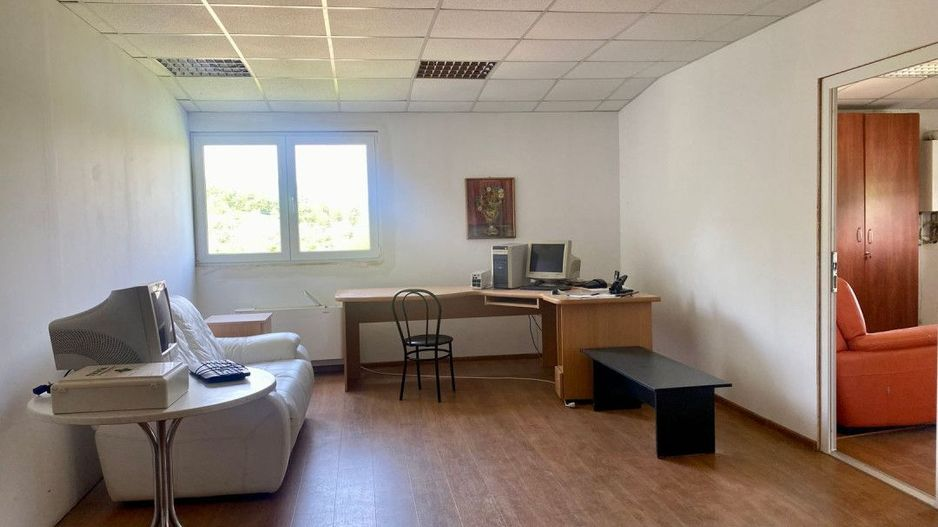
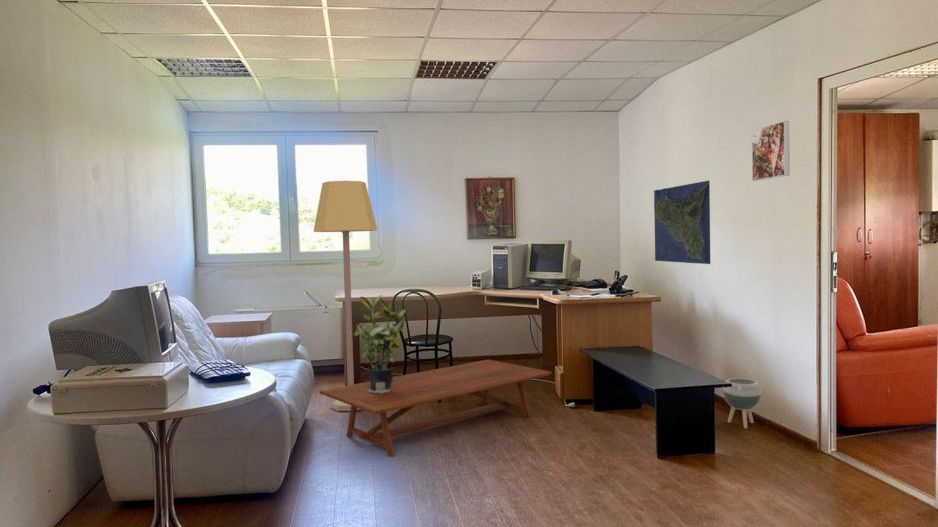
+ coffee table [319,359,553,457]
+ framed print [751,120,790,182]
+ map [653,179,711,265]
+ planter [722,377,762,430]
+ lamp [312,180,378,412]
+ potted plant [353,294,407,394]
